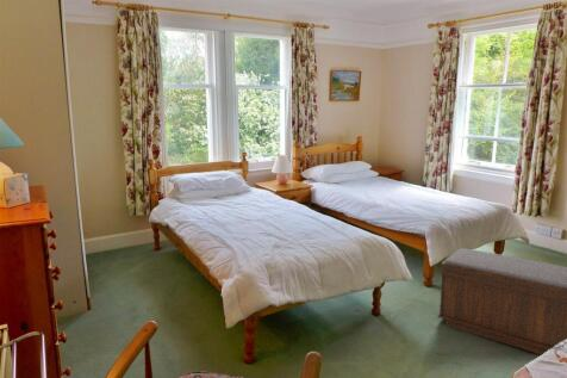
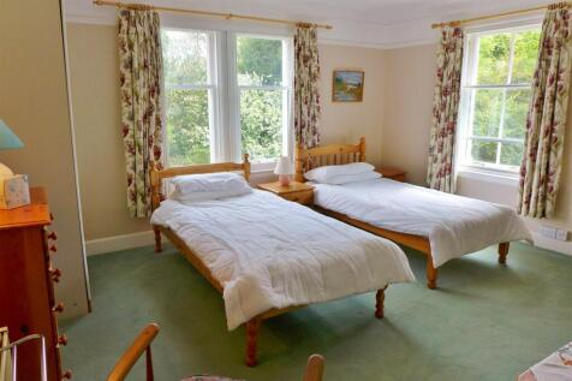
- bench [437,247,567,355]
